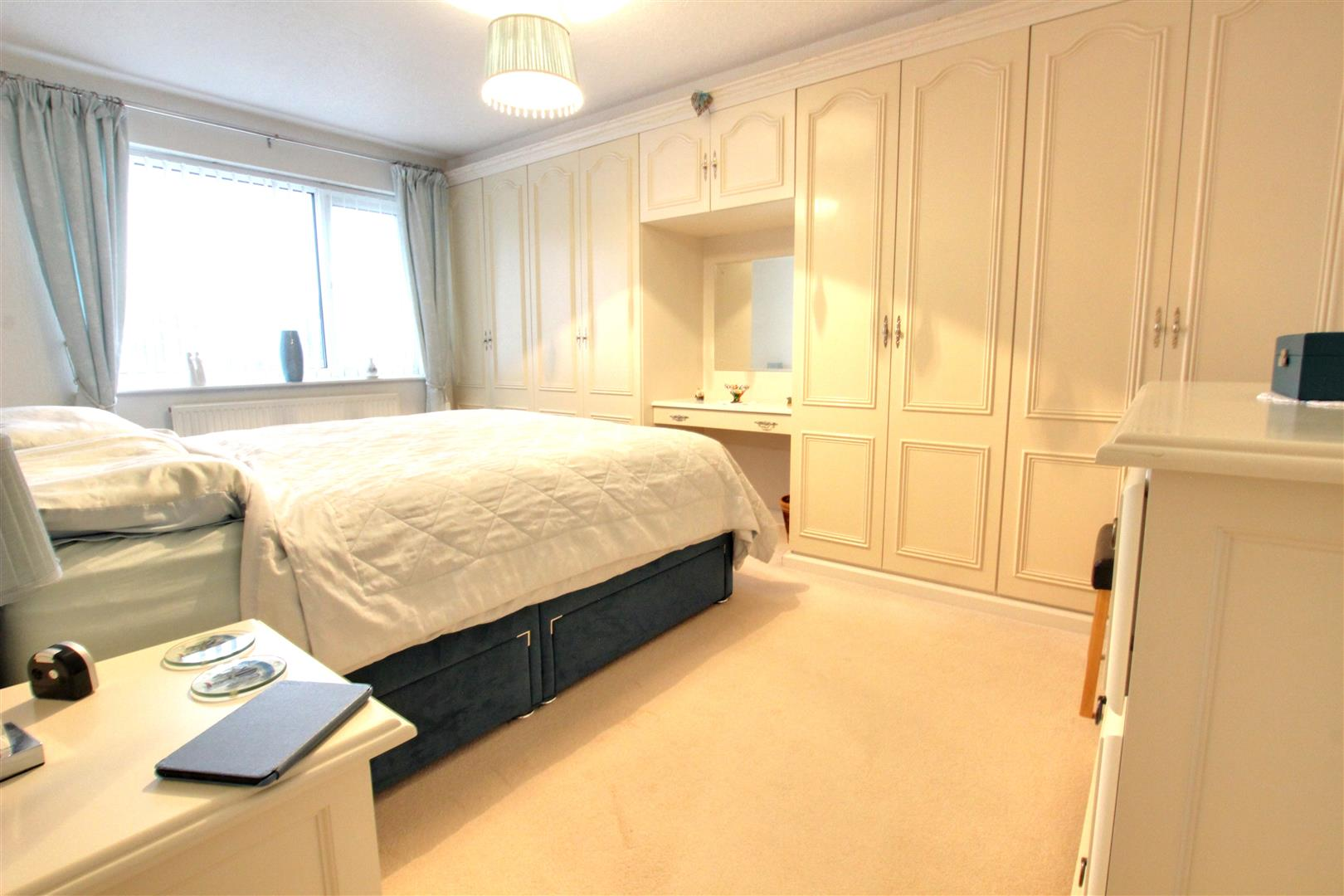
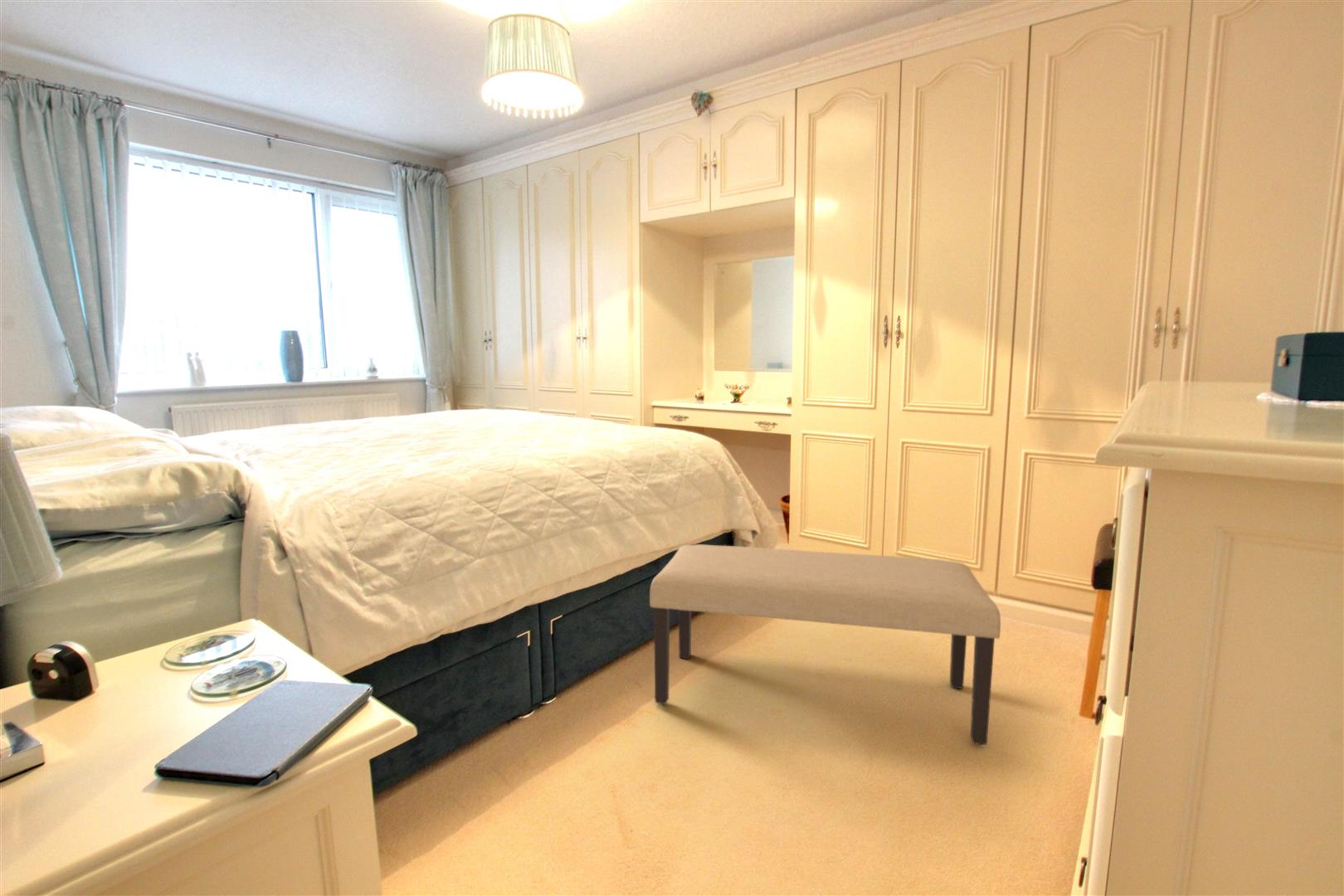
+ bench [649,543,1001,746]
